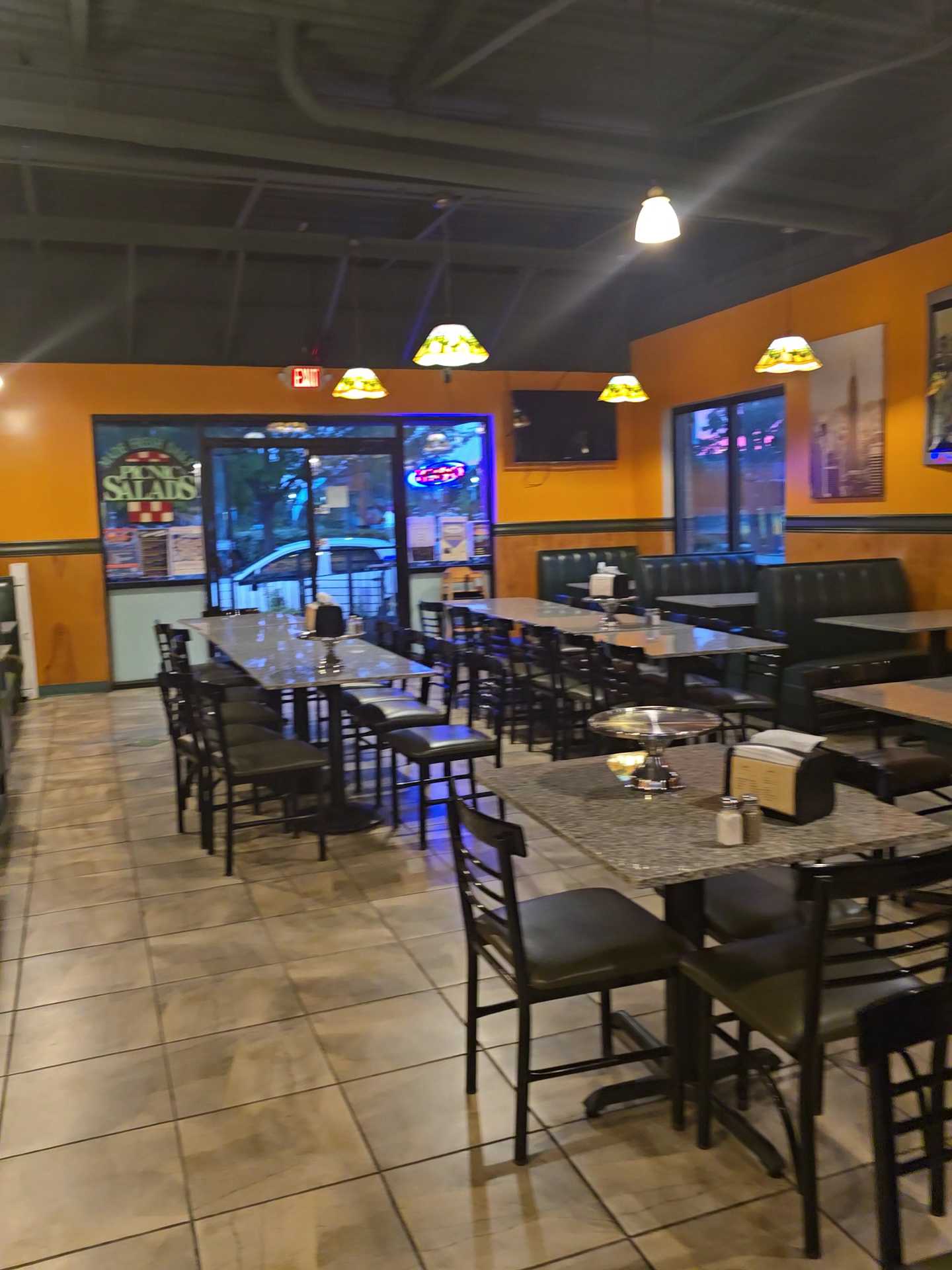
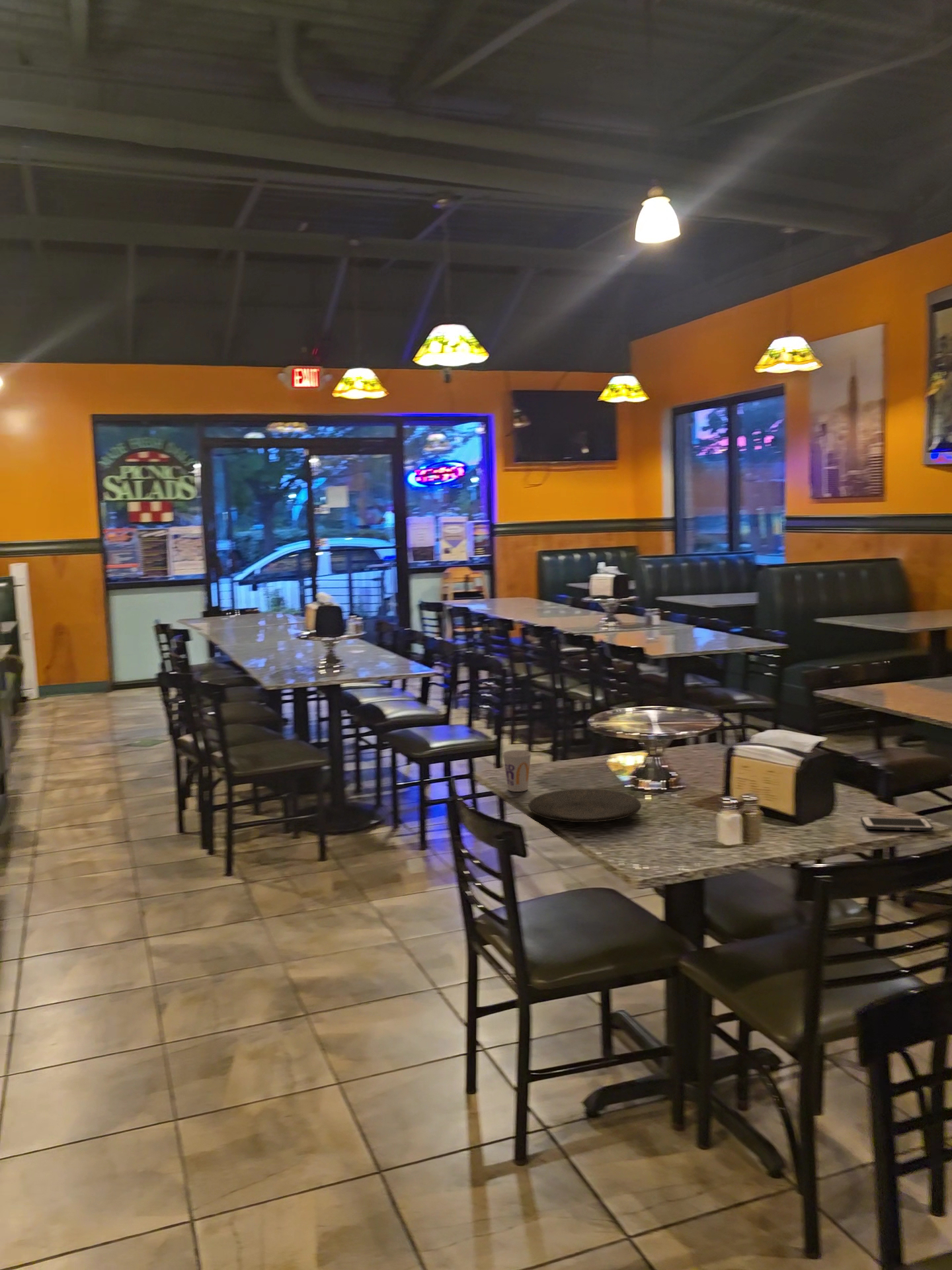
+ cup [502,749,532,792]
+ plate [528,788,642,823]
+ cell phone [860,816,934,831]
